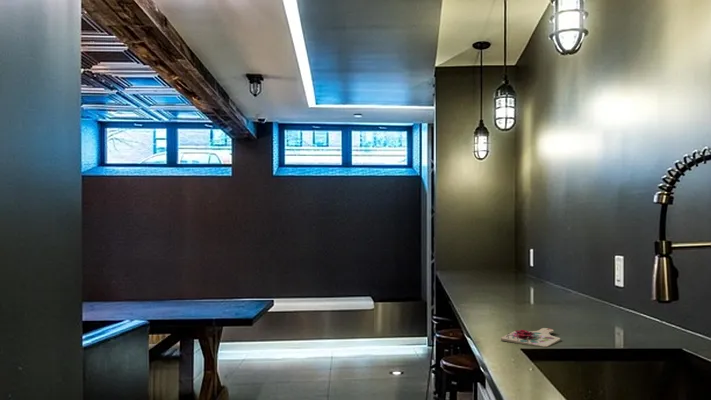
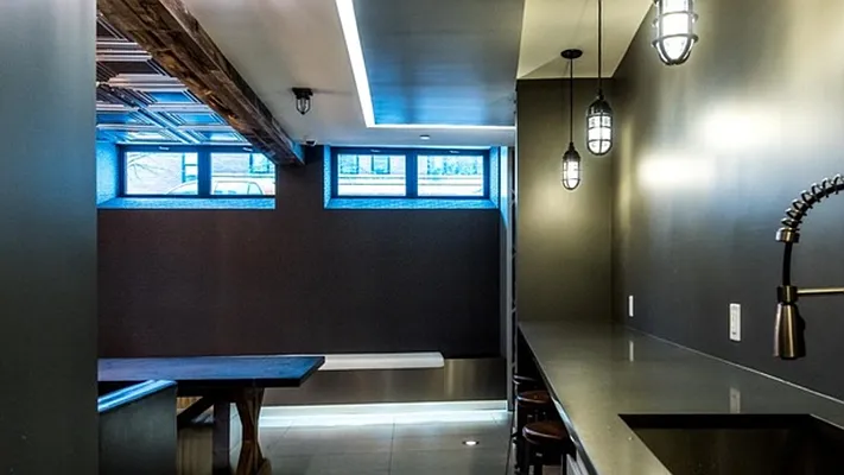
- cutting board [500,327,561,348]
